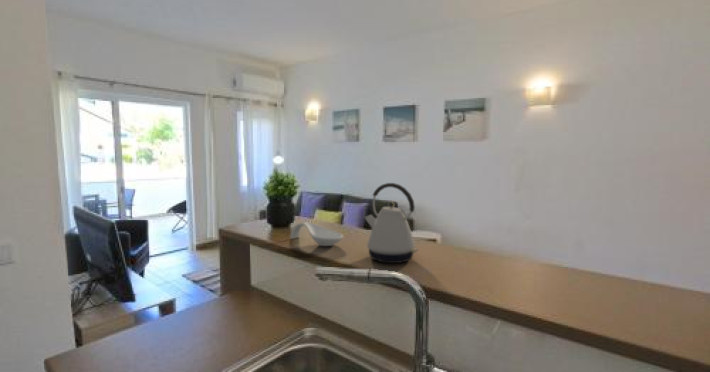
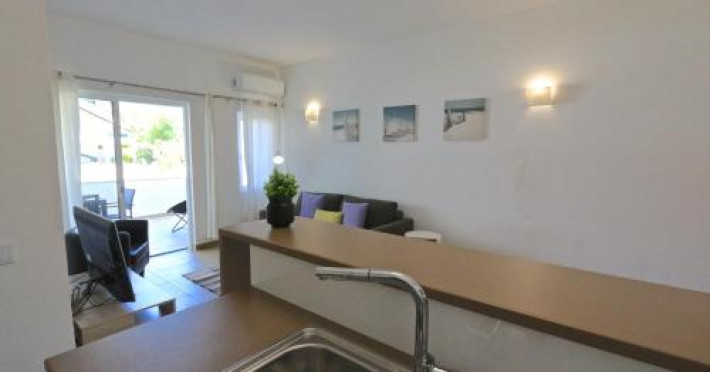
- kettle [363,182,419,264]
- spoon rest [289,221,344,247]
